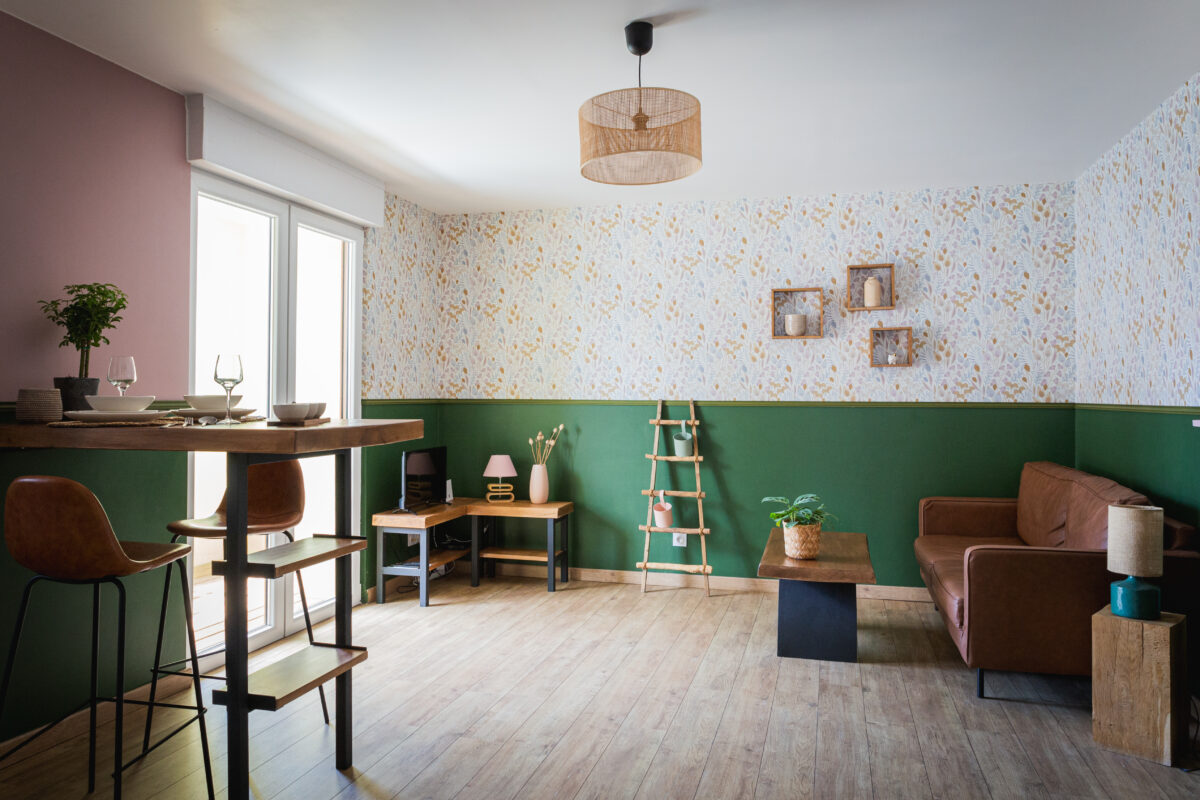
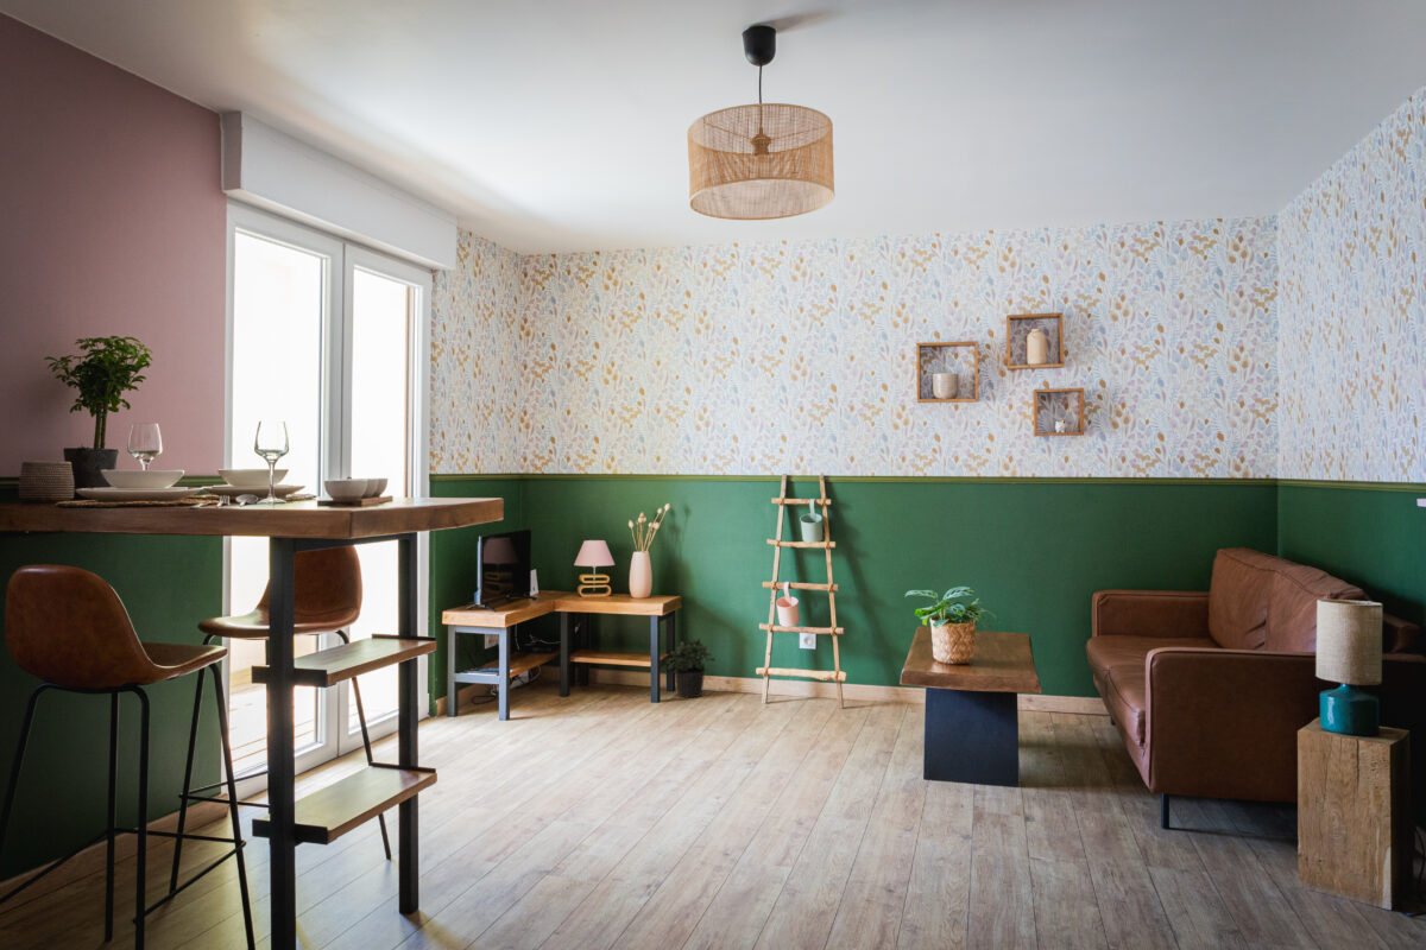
+ potted plant [663,638,717,699]
